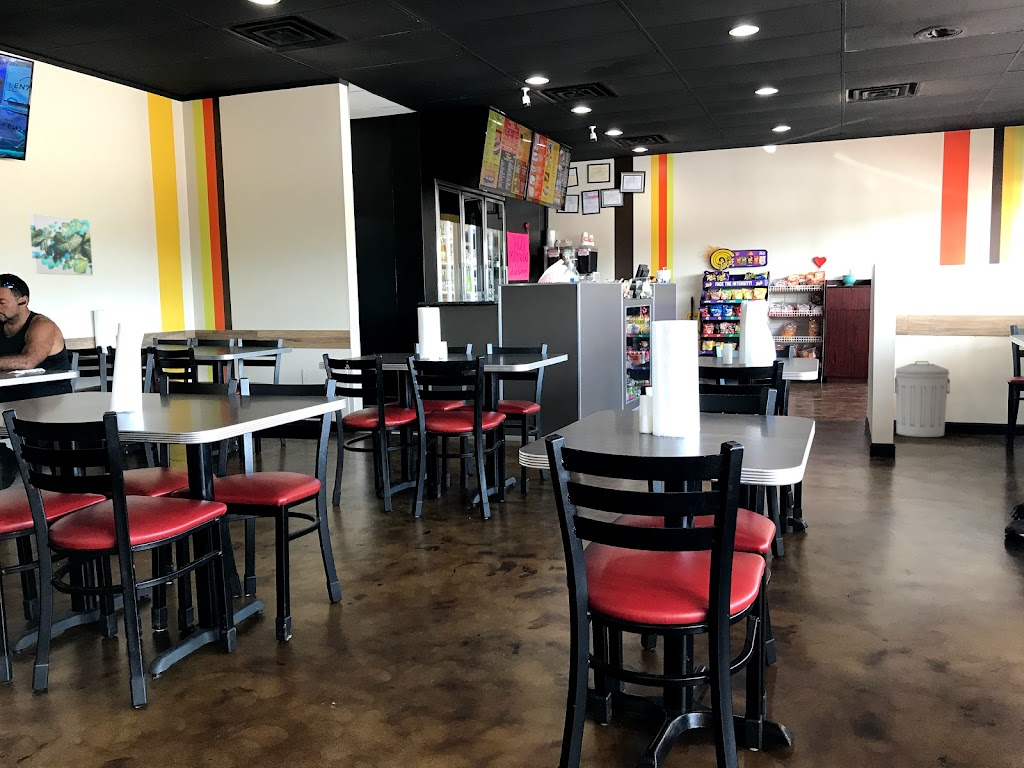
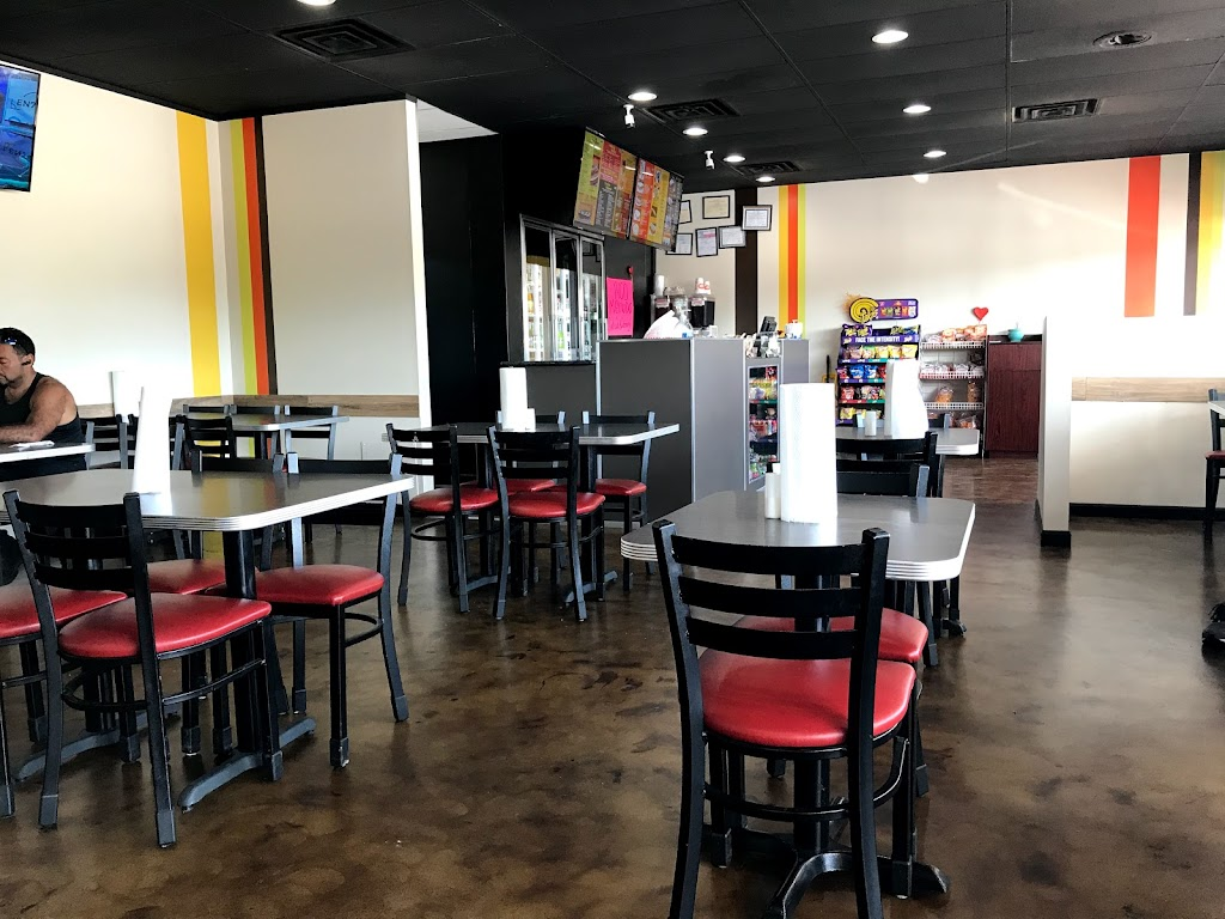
- wall art [28,213,94,276]
- trash can [894,360,951,438]
